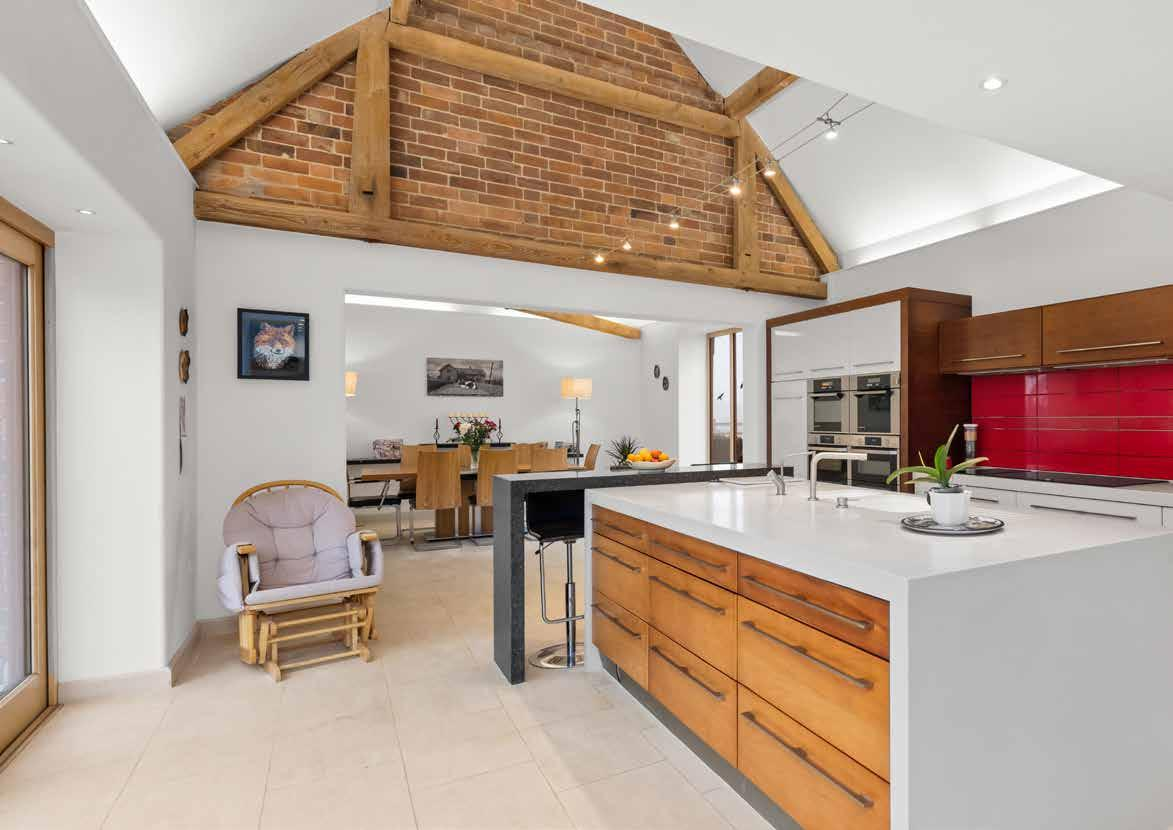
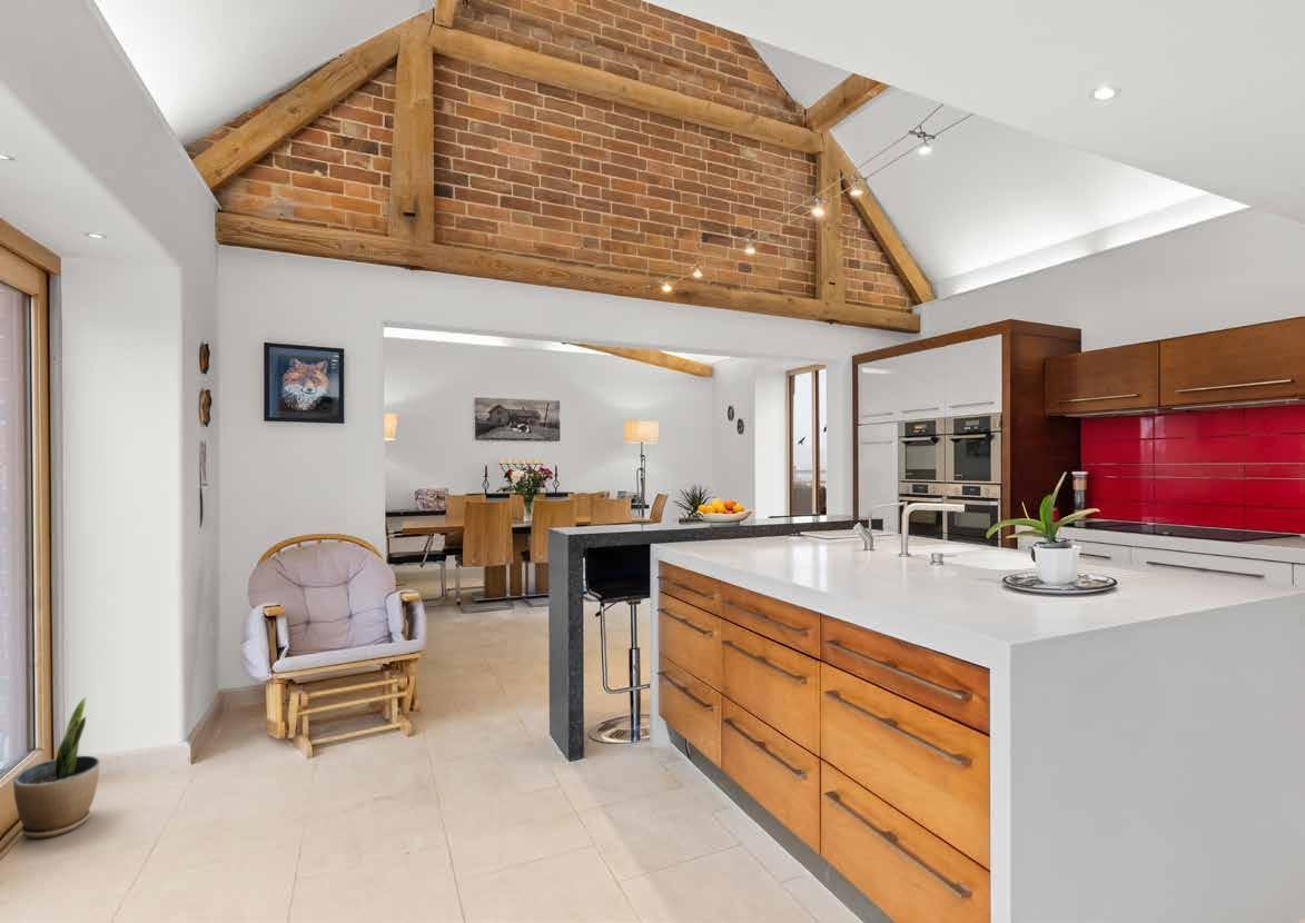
+ potted plant [12,696,100,840]
